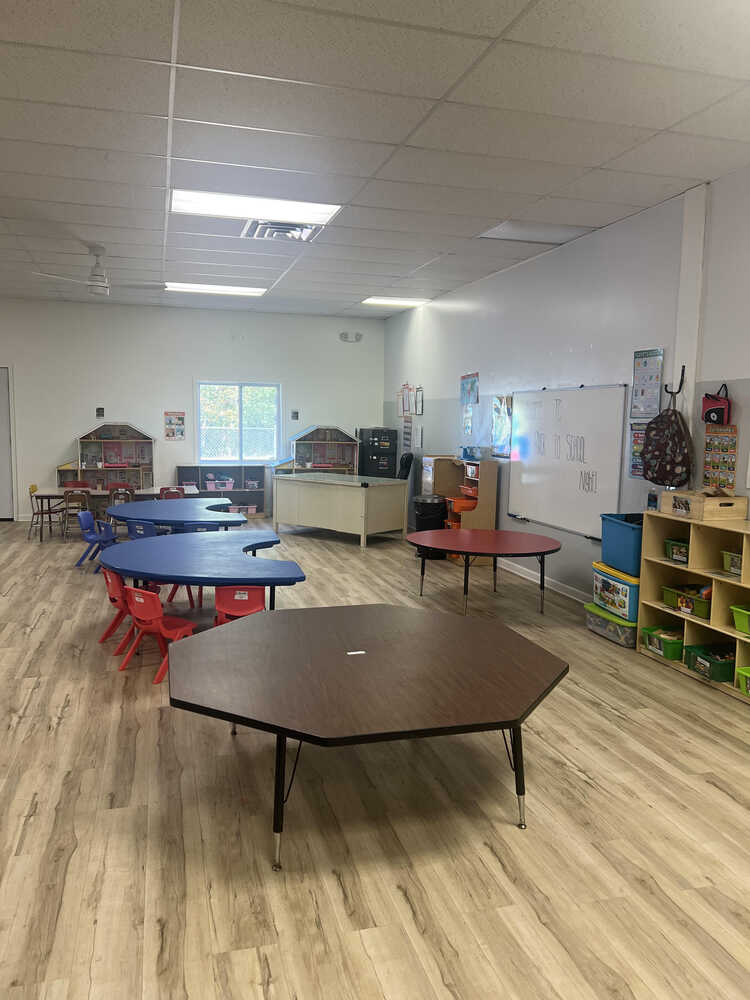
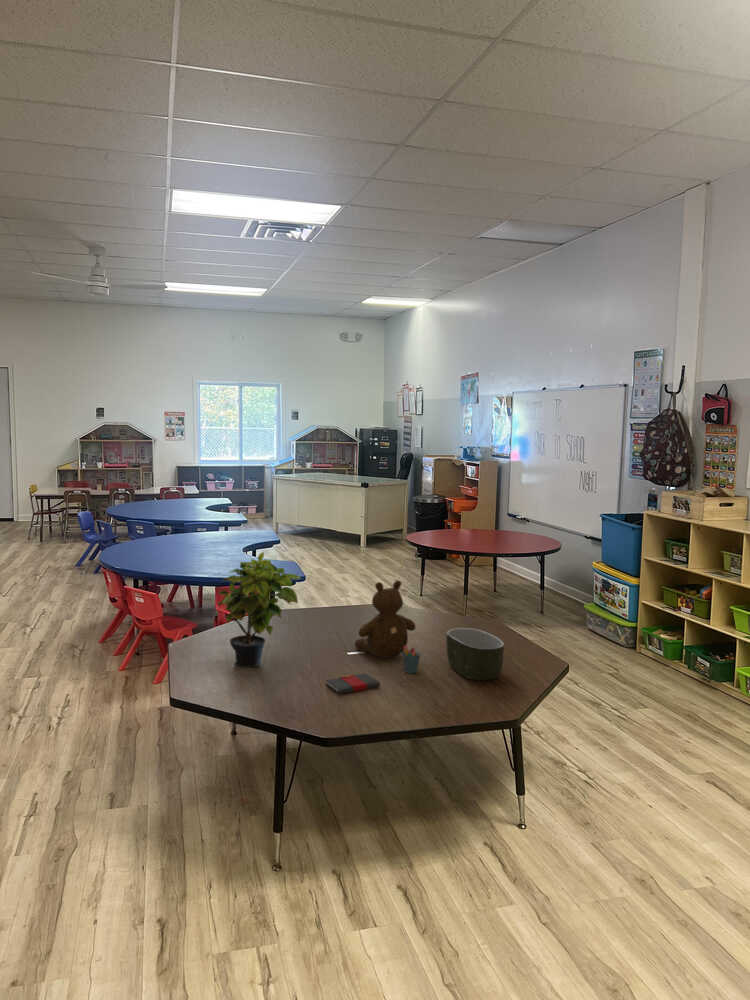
+ potted plant [217,551,302,668]
+ bowl [445,627,505,681]
+ teddy bear [354,579,417,659]
+ book [324,672,381,695]
+ pen holder [401,644,422,675]
